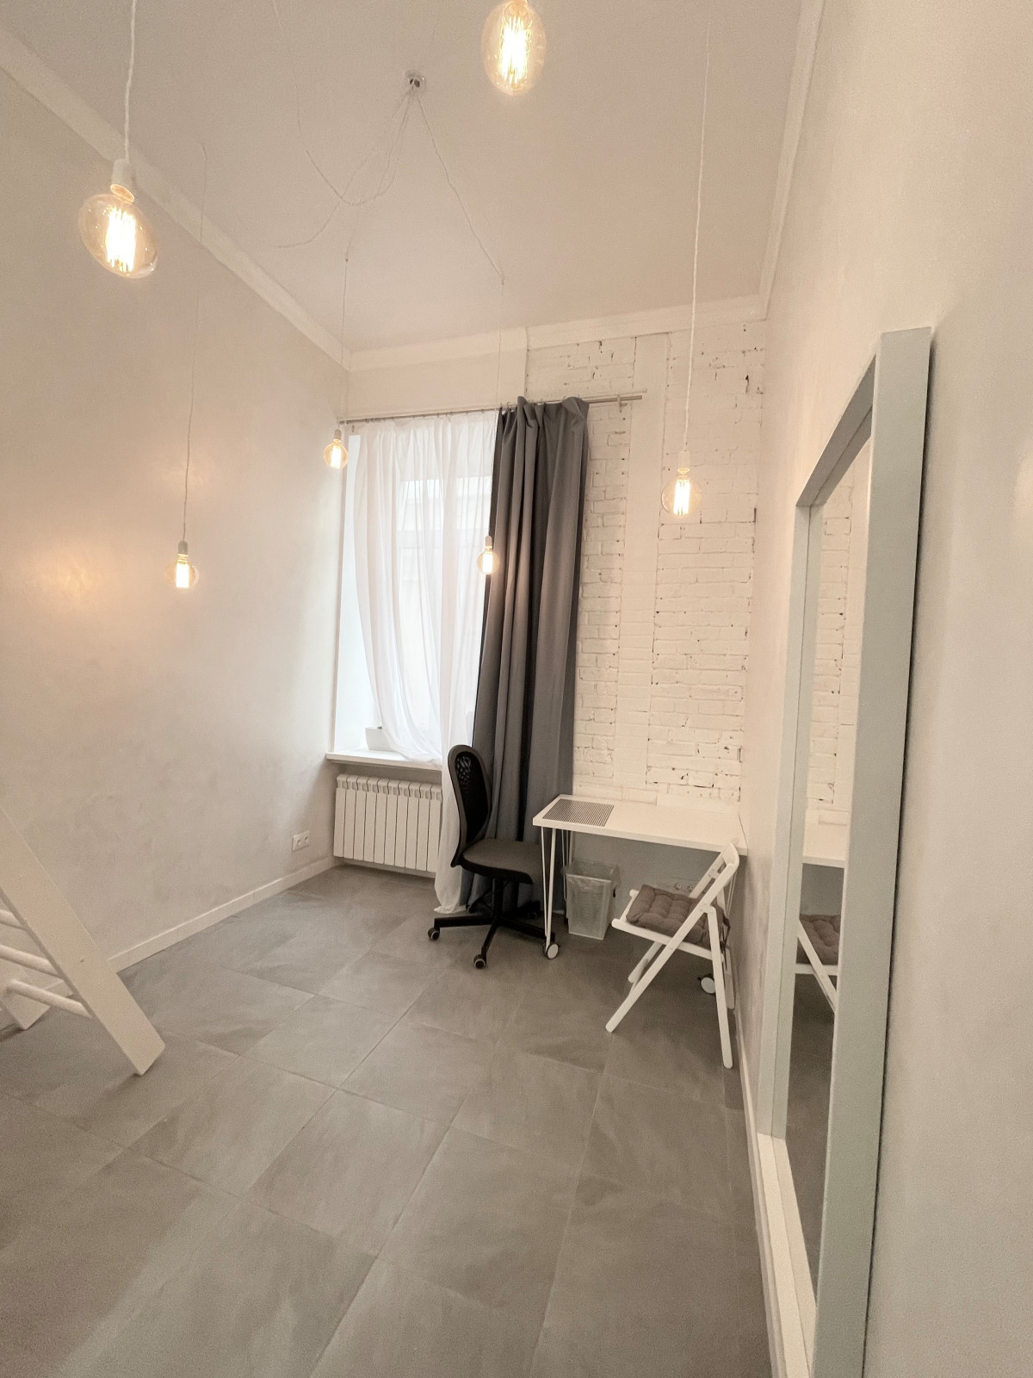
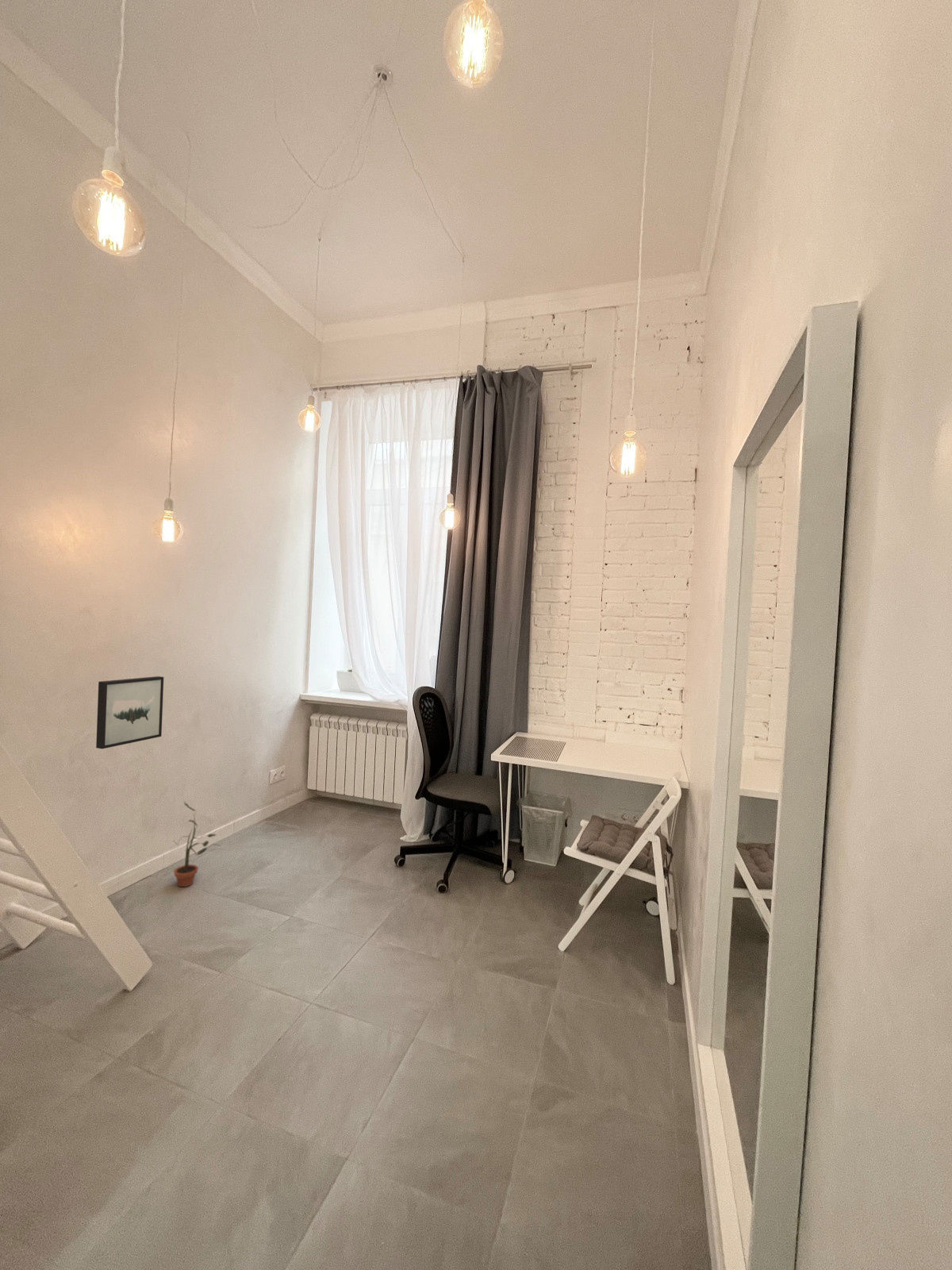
+ wall art [95,675,164,750]
+ potted plant [173,801,217,887]
